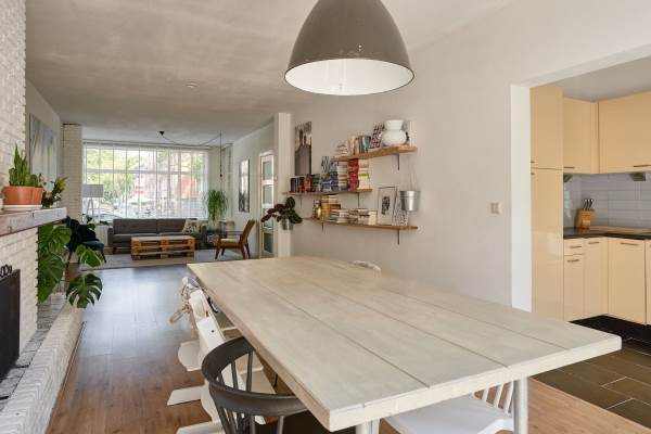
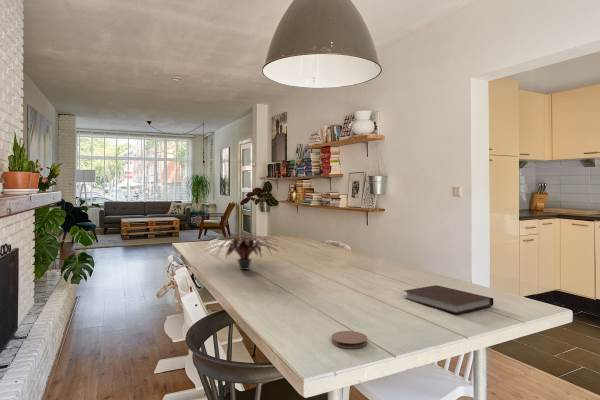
+ plant [200,234,286,271]
+ coaster [331,330,368,349]
+ notebook [403,284,494,315]
